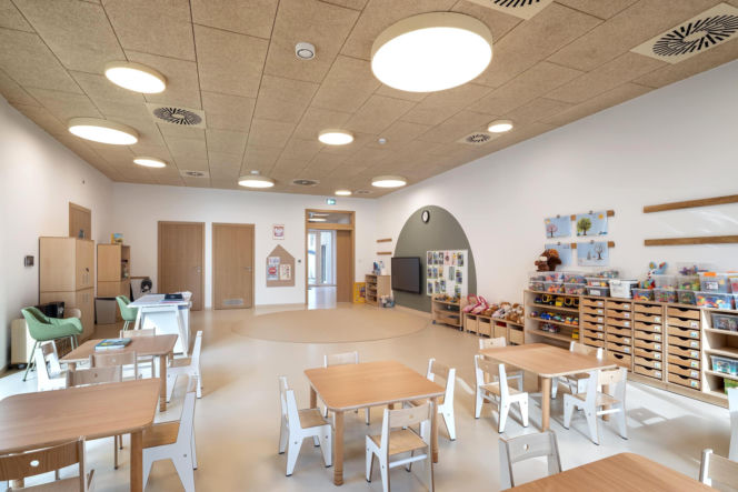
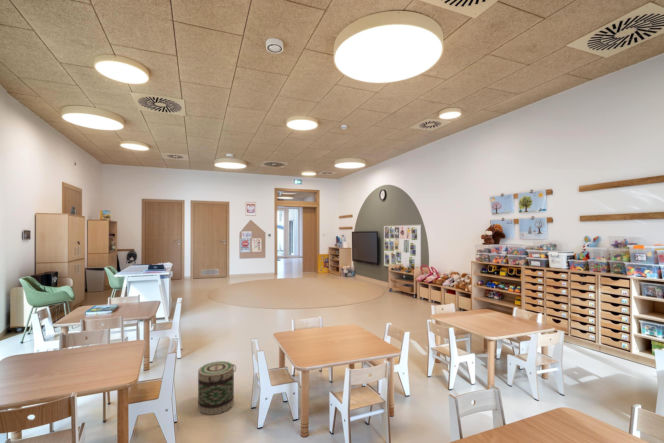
+ basket [197,360,237,416]
